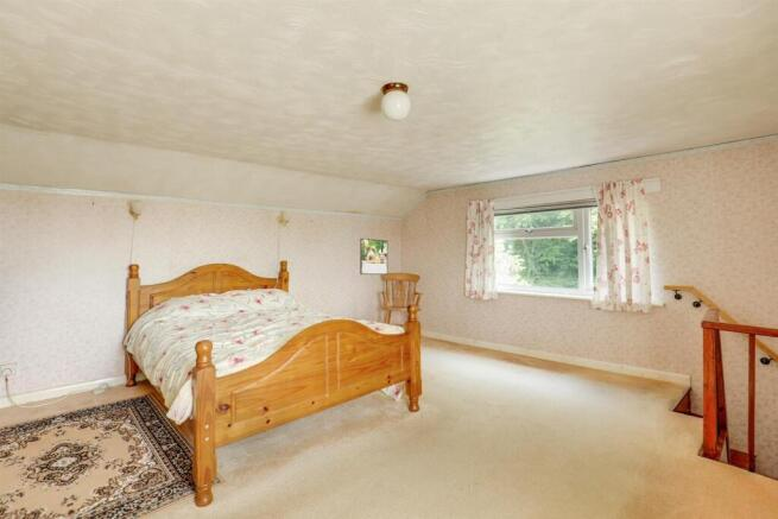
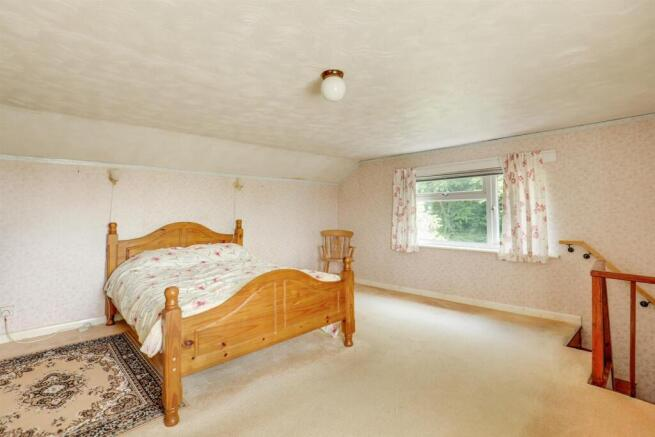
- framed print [359,238,388,276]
